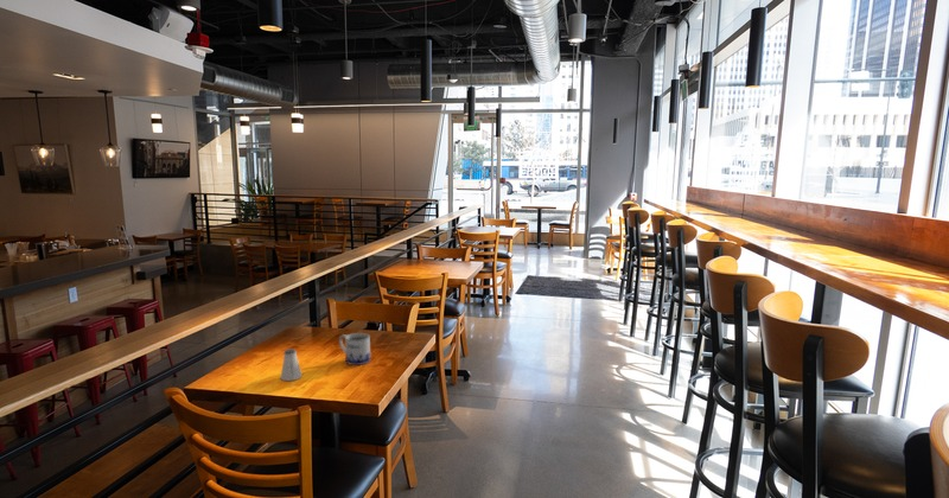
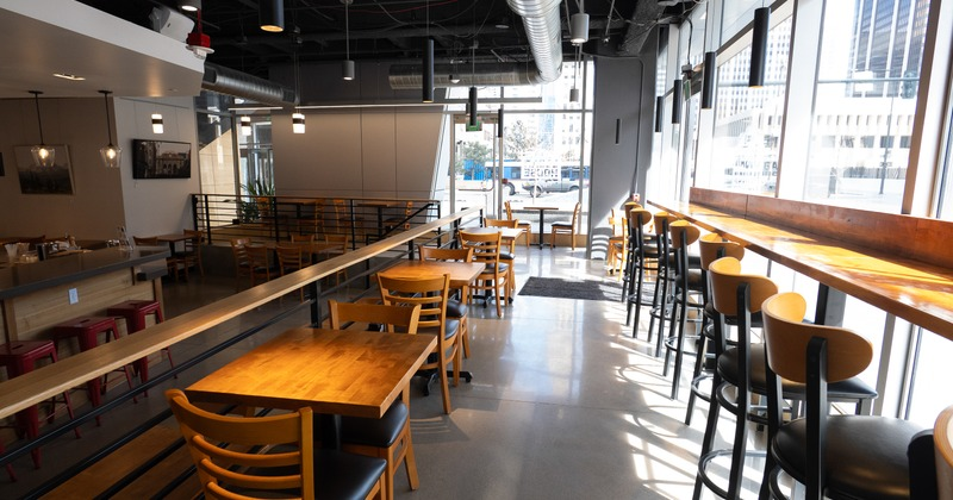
- mug [338,332,372,366]
- saltshaker [280,347,302,382]
